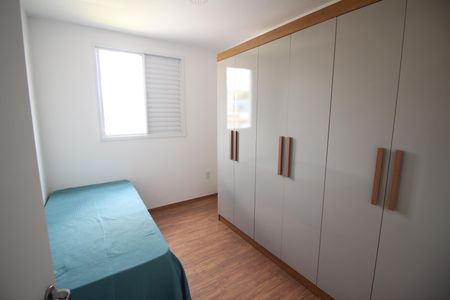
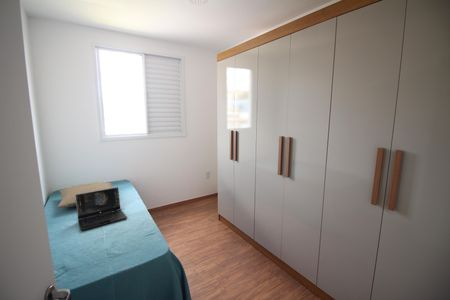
+ laptop [75,186,128,232]
+ pillow [57,181,113,208]
